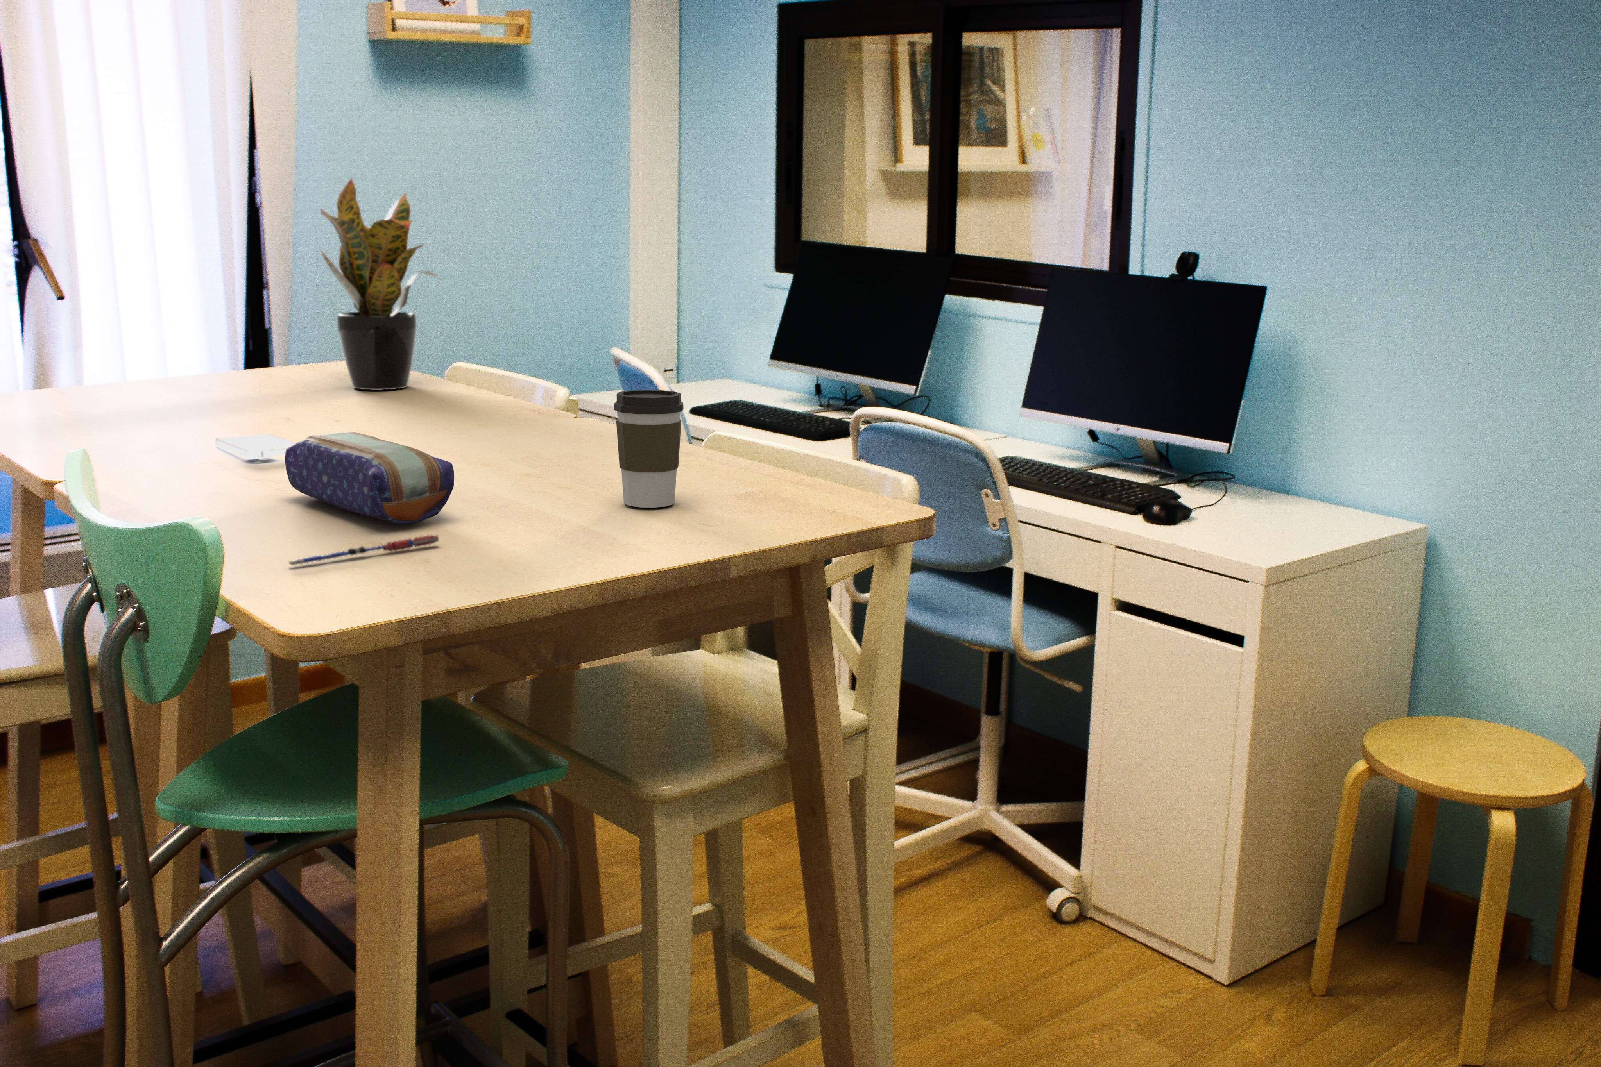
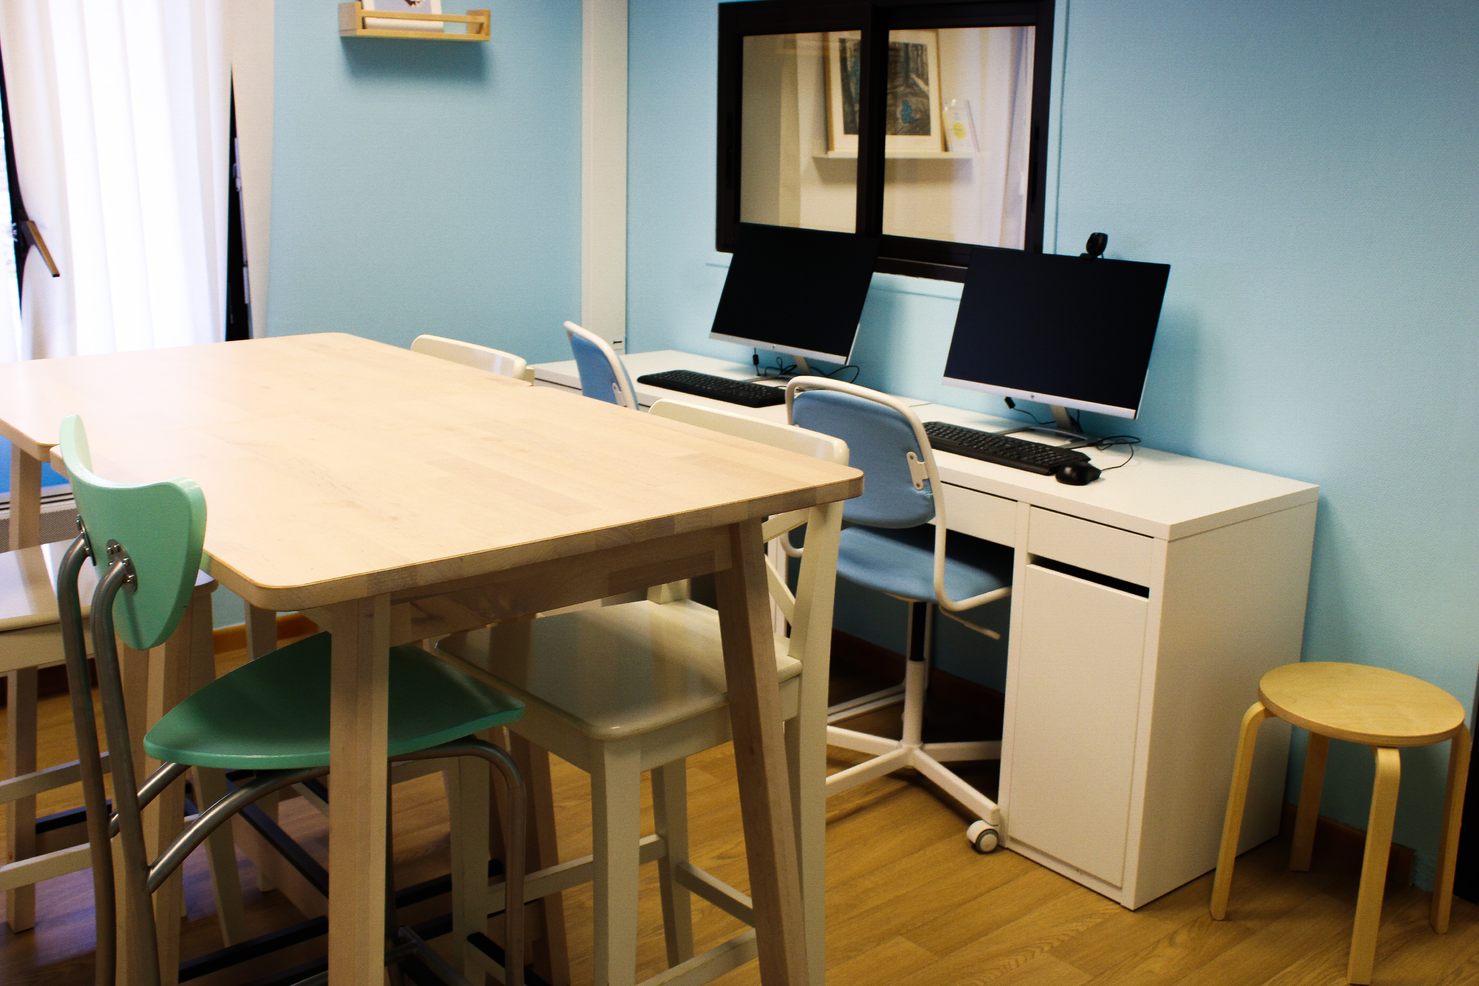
- pen [287,535,441,567]
- potted plant [319,177,441,391]
- pencil case [285,431,455,525]
- smartphone [214,435,297,460]
- coffee cup [613,389,684,508]
